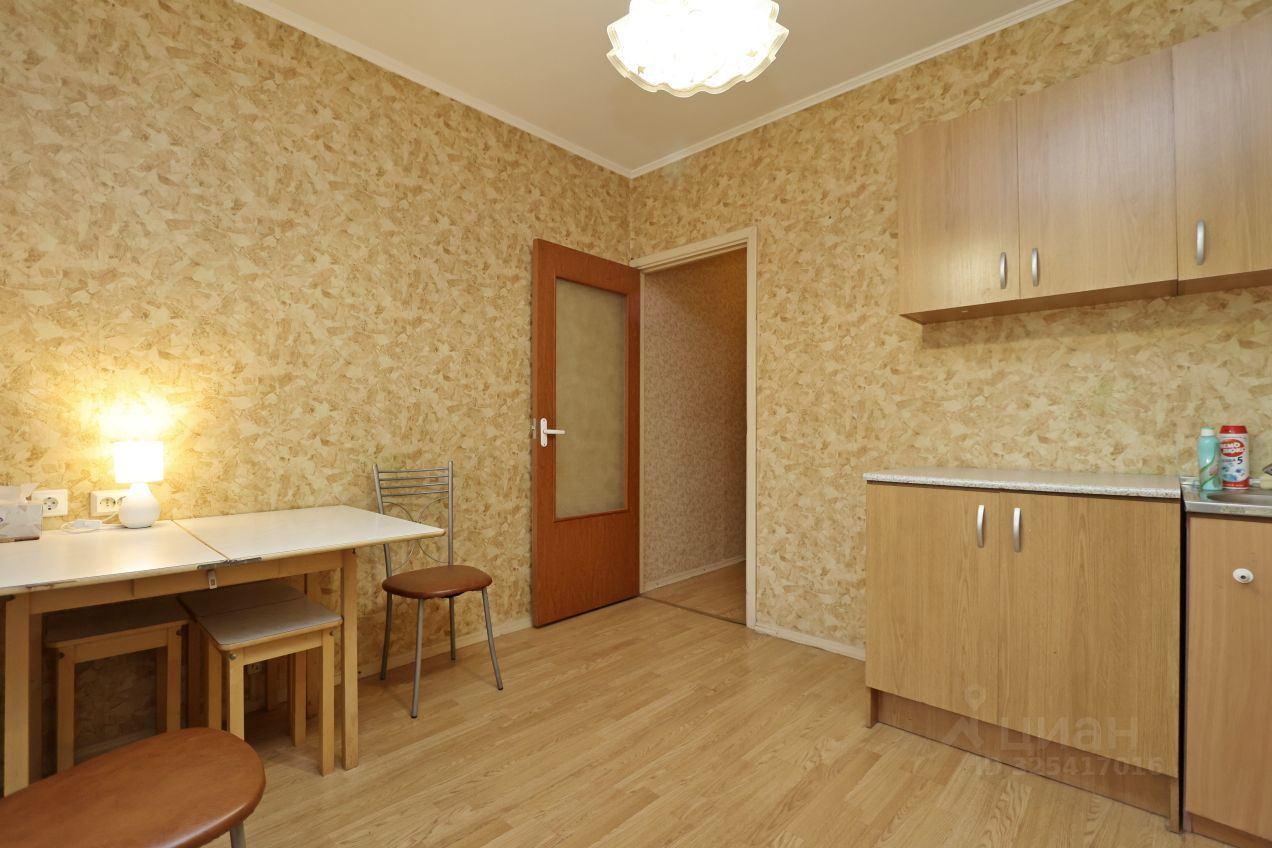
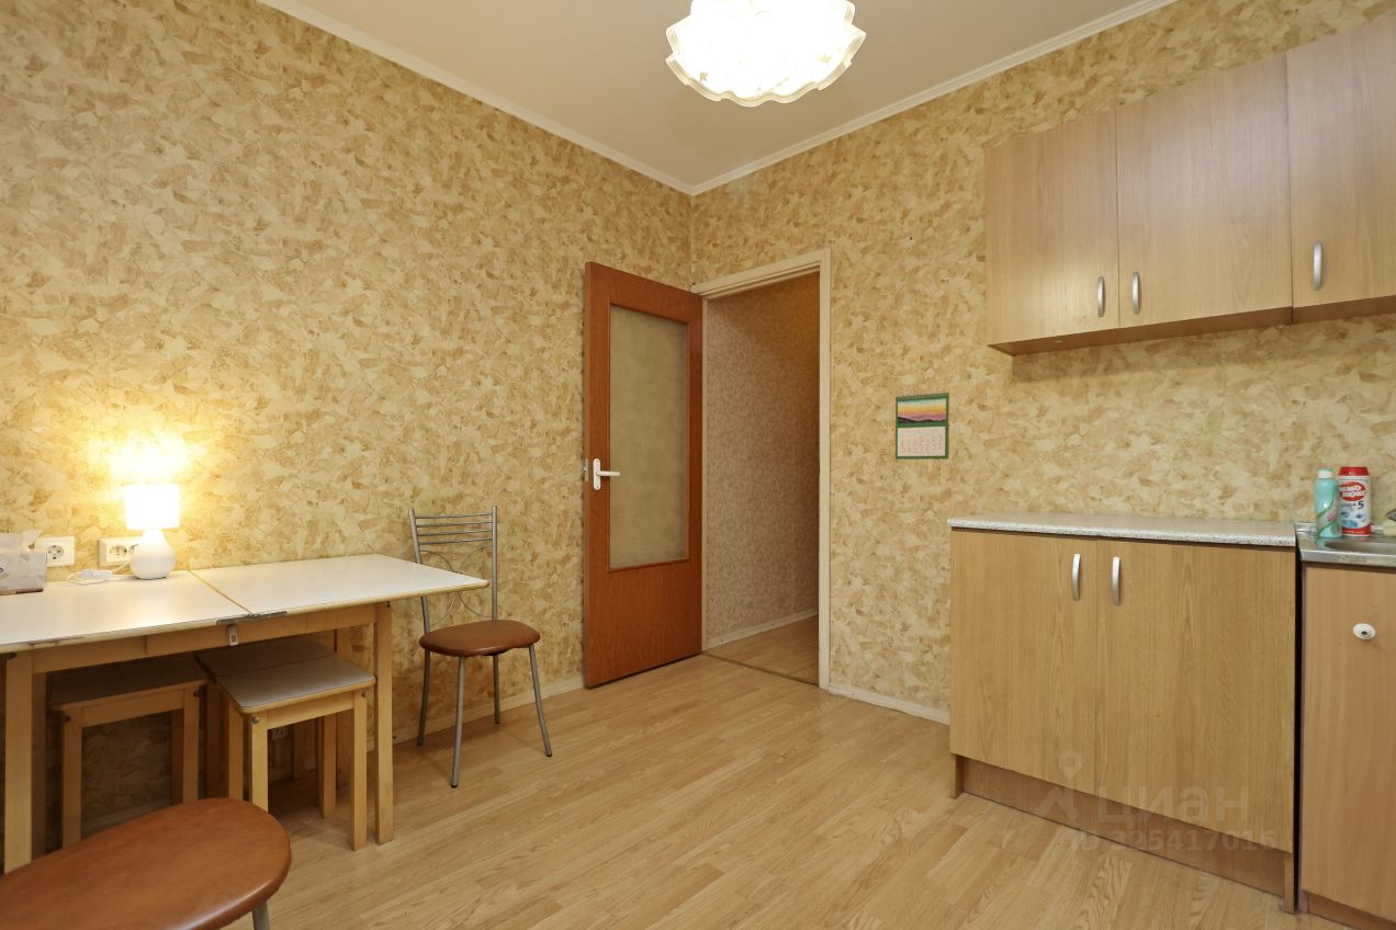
+ calendar [894,390,950,461]
